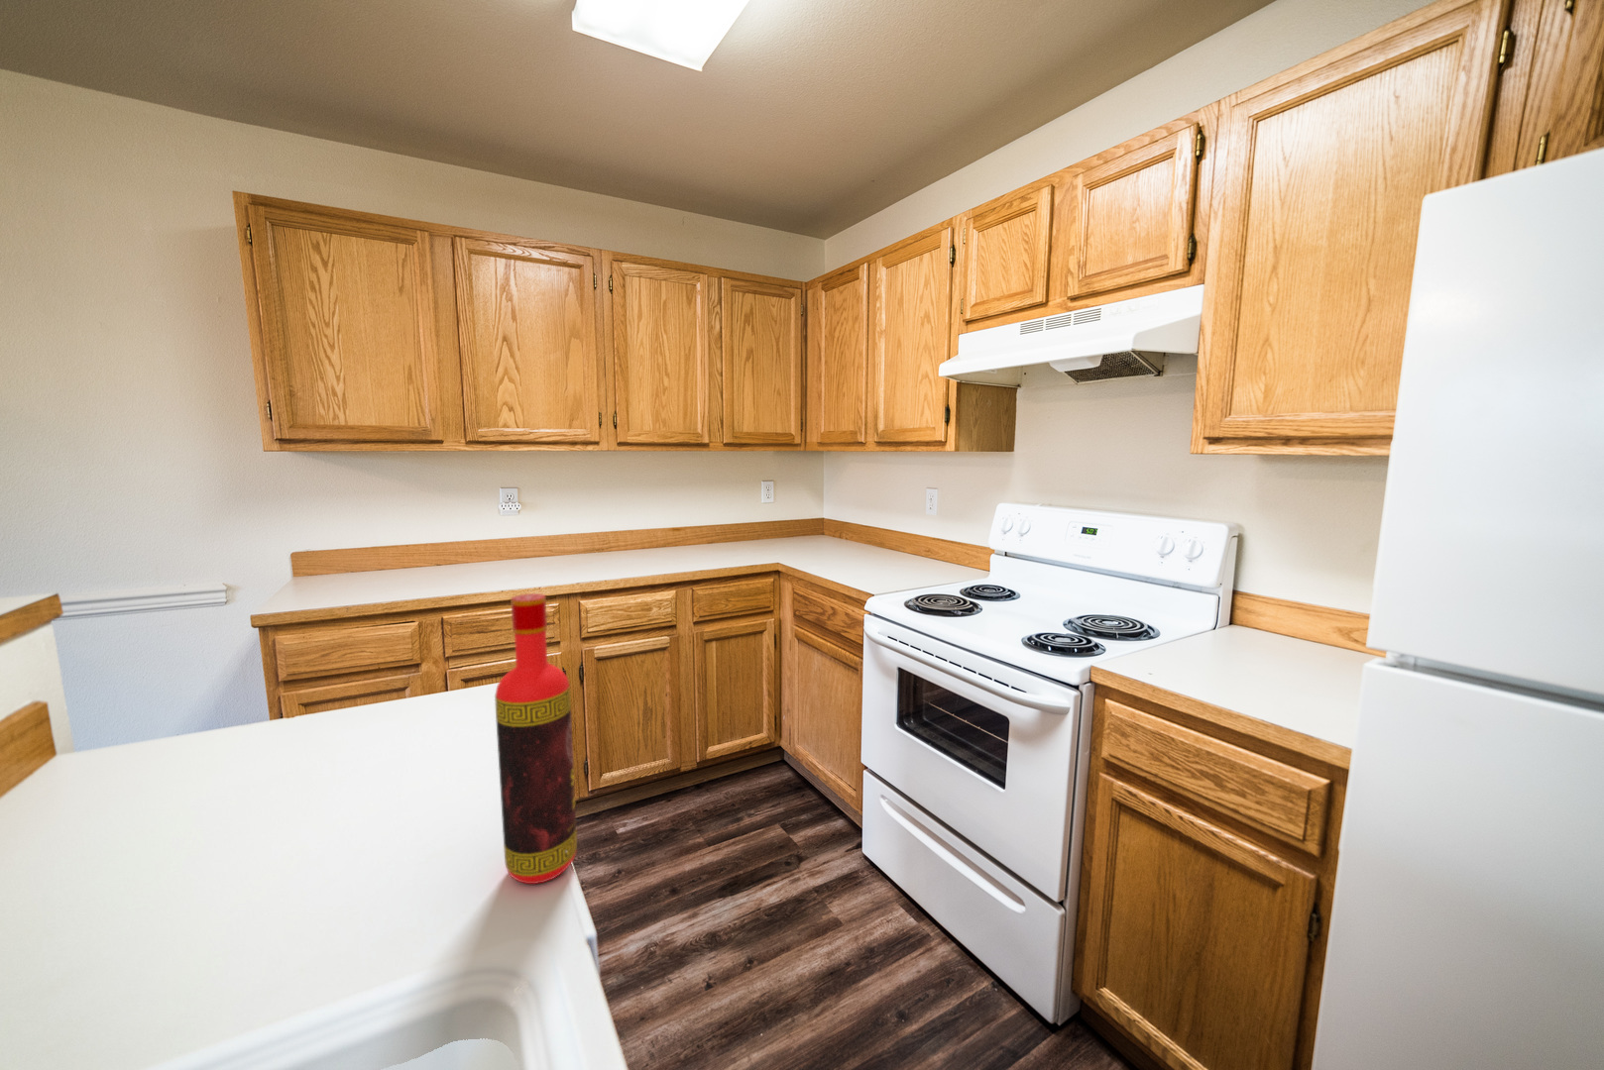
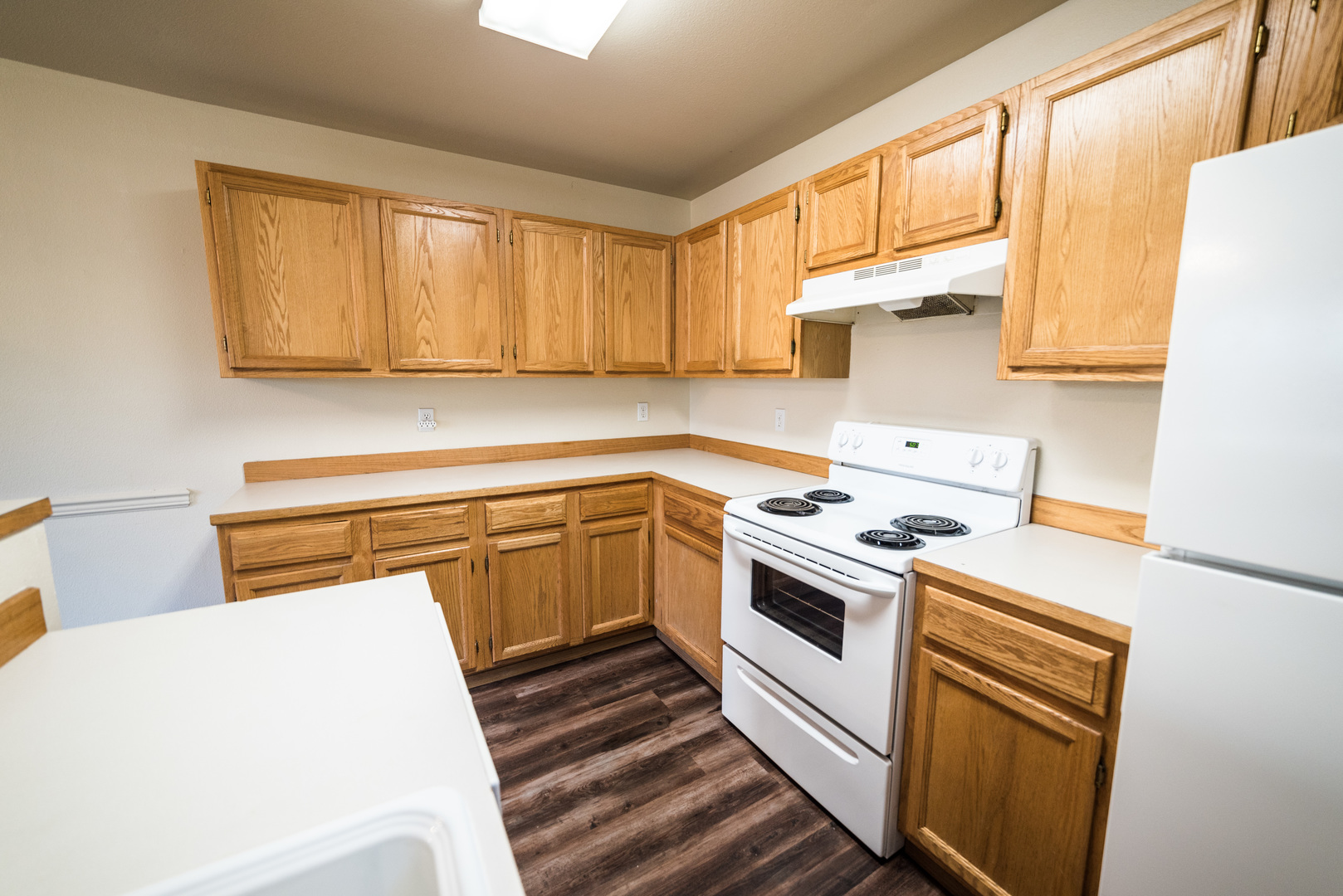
- bottle [493,592,578,885]
